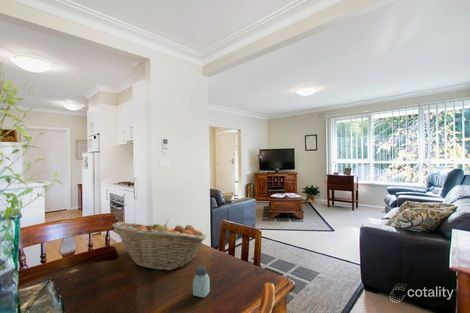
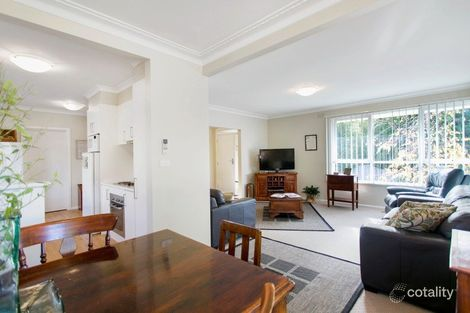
- saltshaker [192,265,211,298]
- fruit basket [111,220,207,271]
